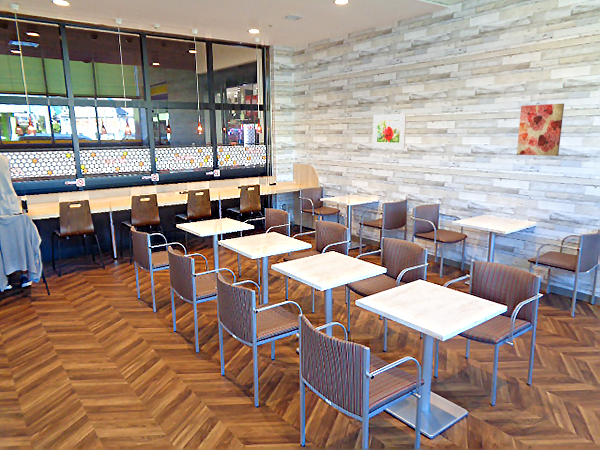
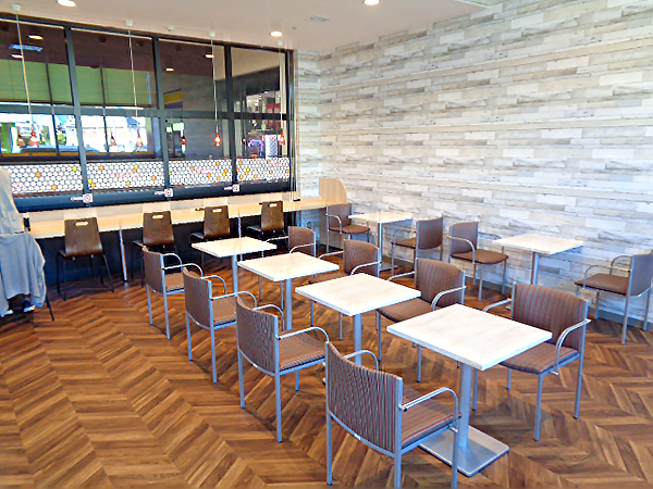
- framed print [371,112,407,150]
- wall art [516,103,565,157]
